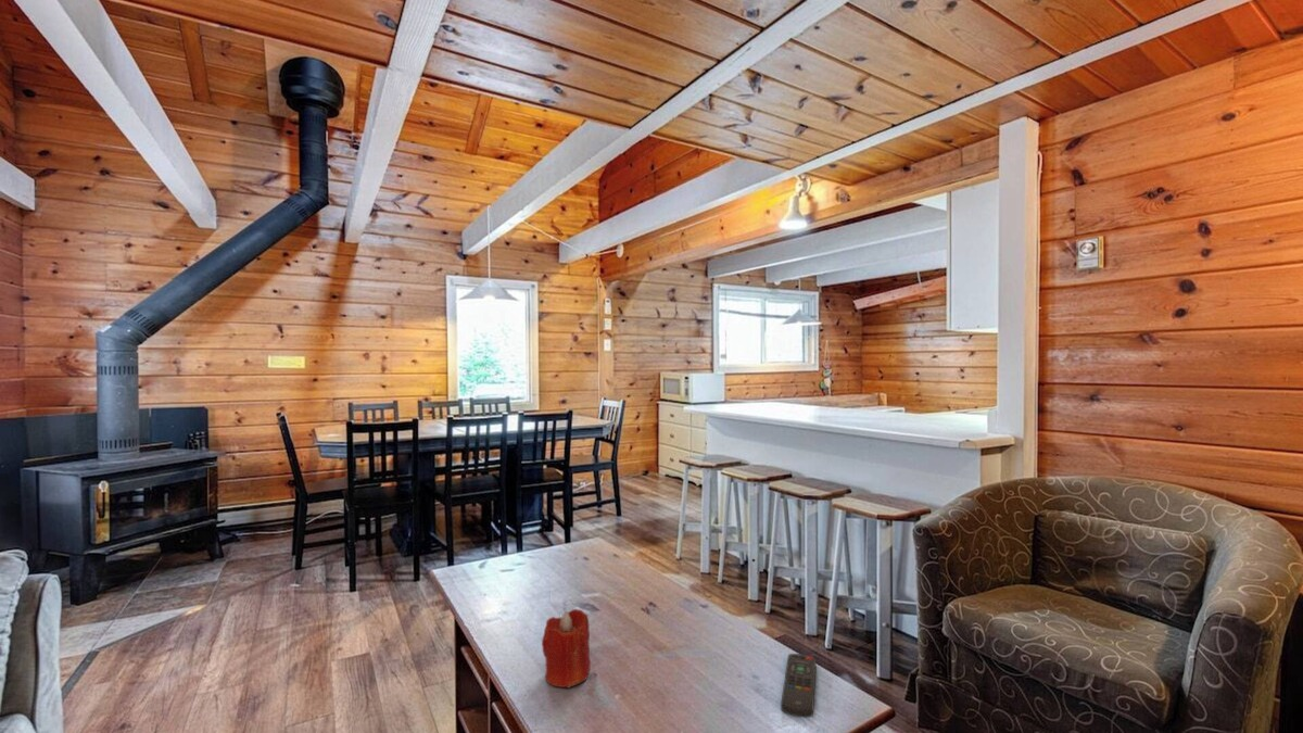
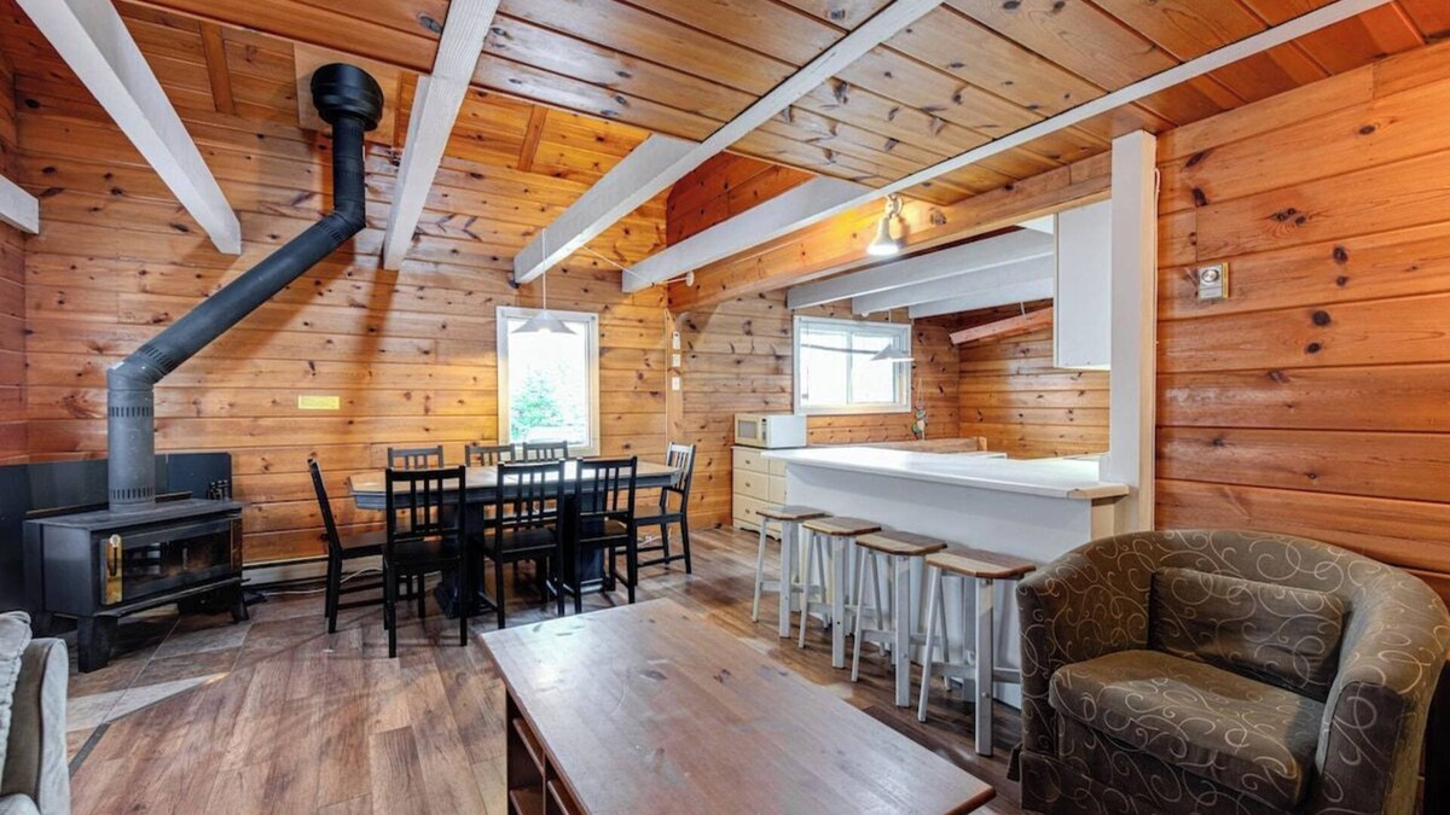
- candle [541,608,592,688]
- remote control [780,653,818,718]
